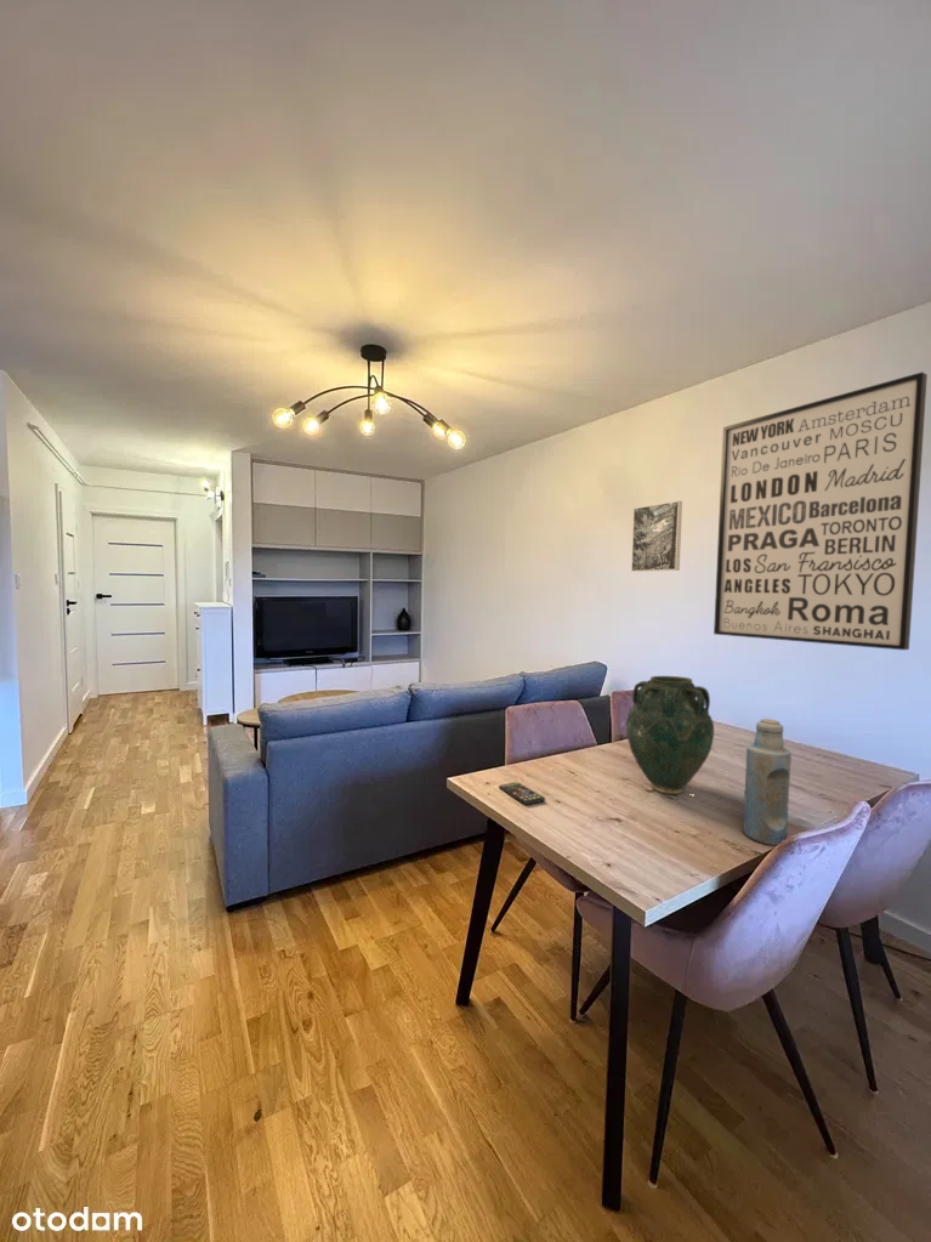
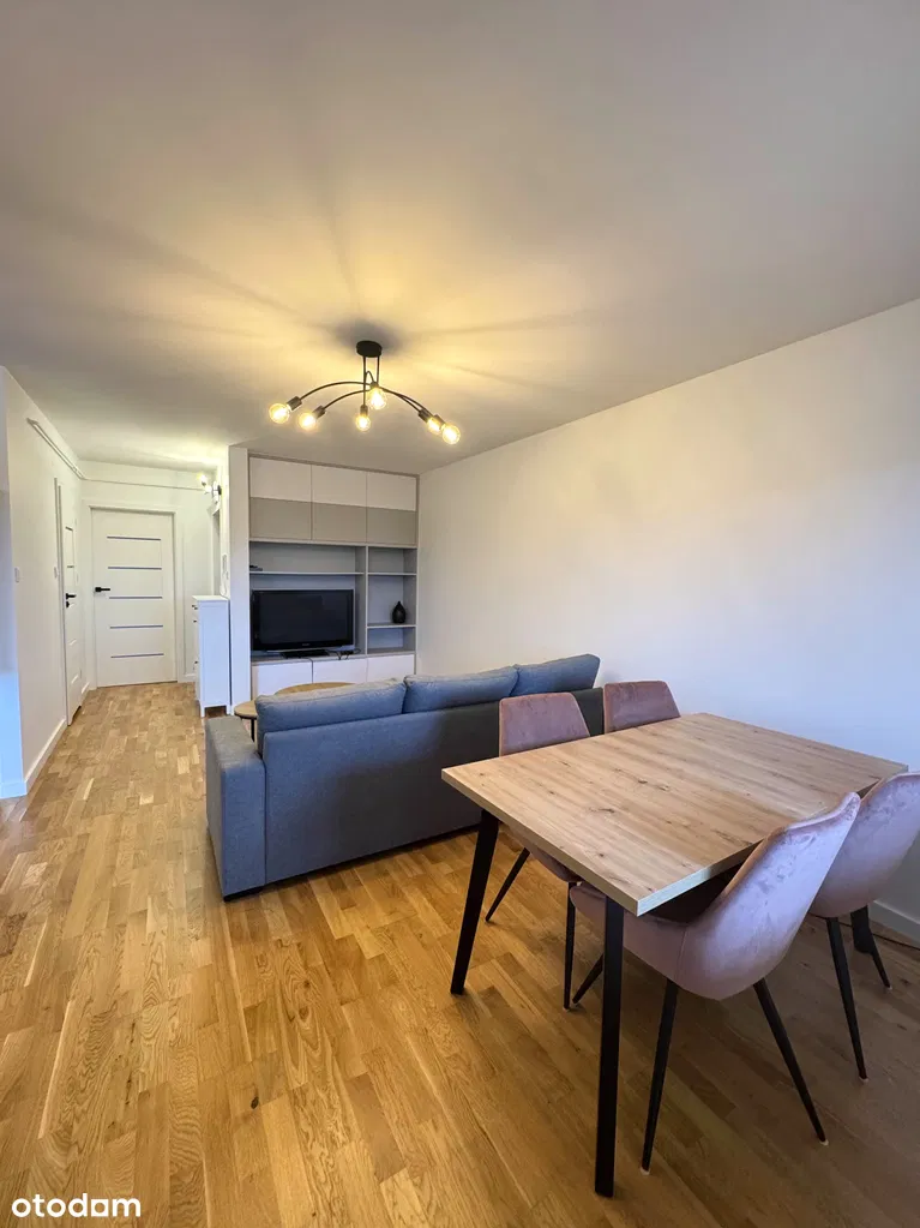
- smartphone [498,781,546,806]
- wall art [713,372,929,651]
- bottle [742,718,793,846]
- vase [625,675,715,795]
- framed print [630,500,683,573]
